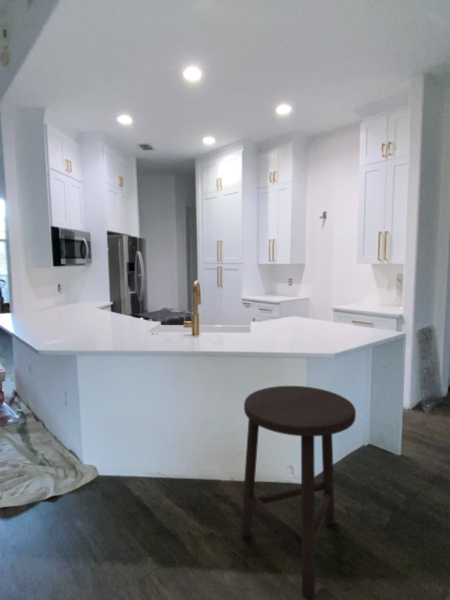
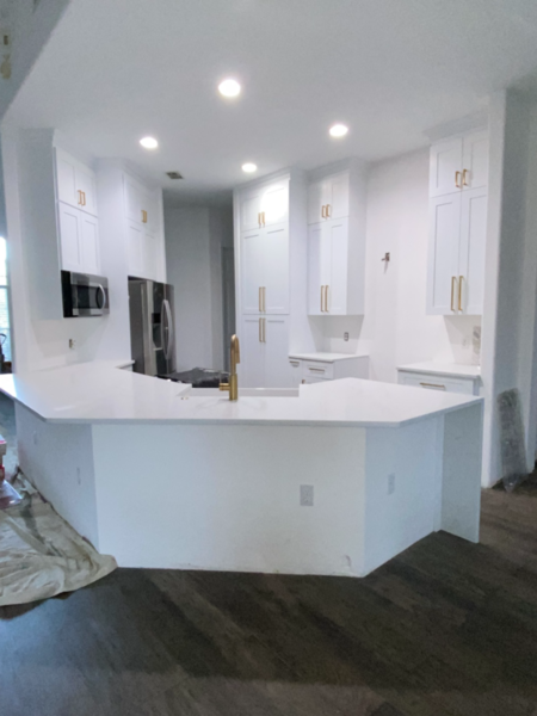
- bar stool [240,385,357,600]
